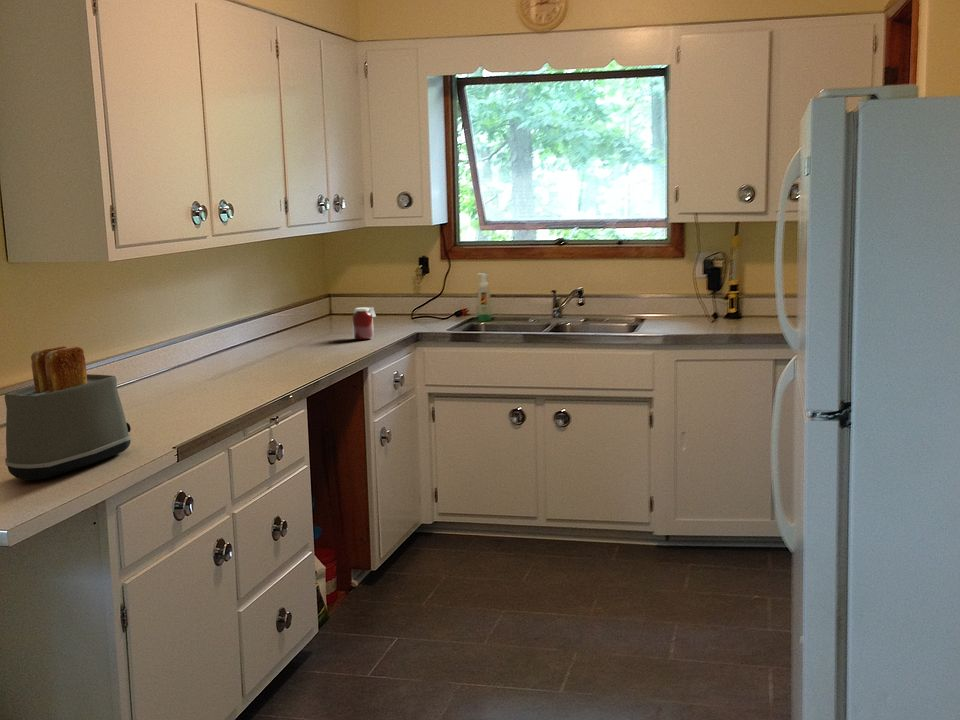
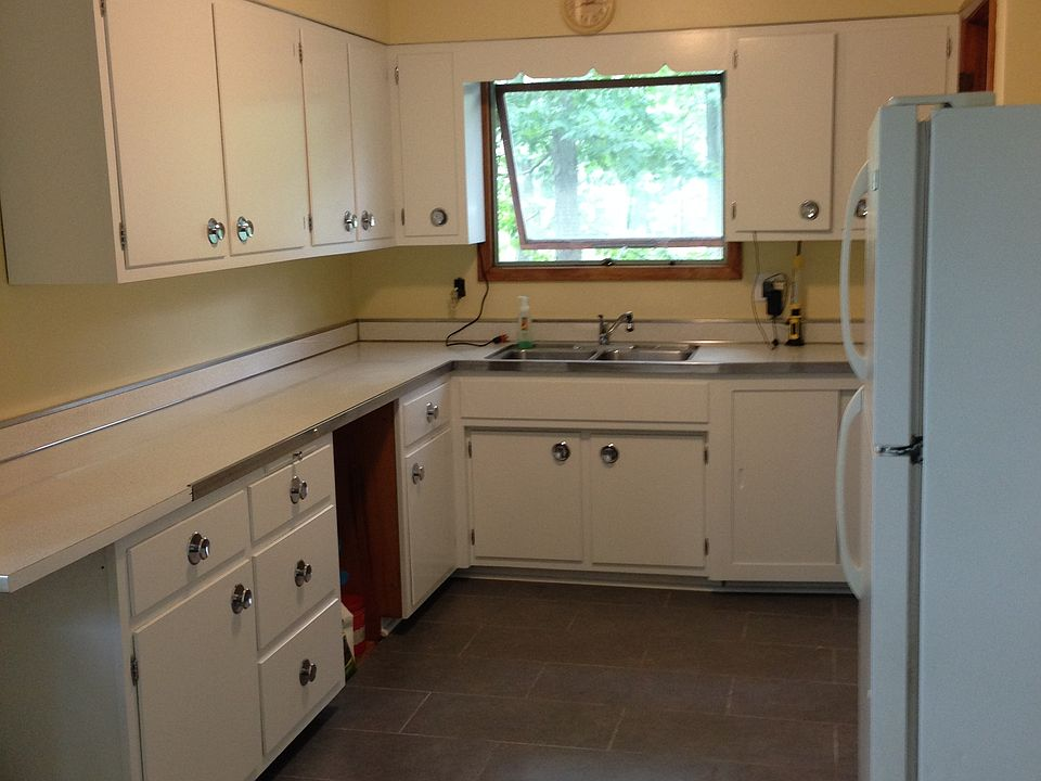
- toaster [4,345,132,481]
- jar [352,306,377,340]
